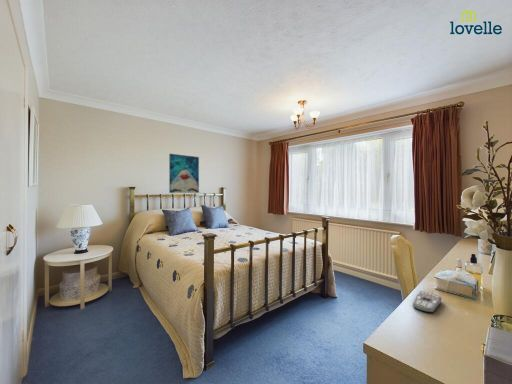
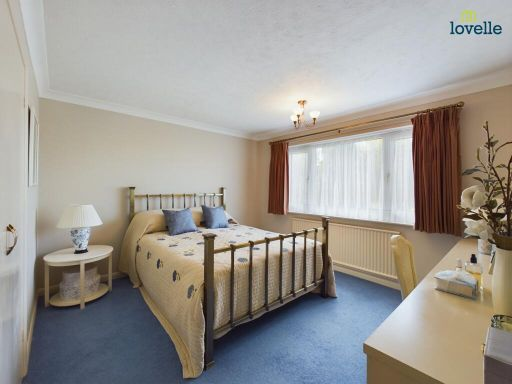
- remote control [412,290,442,314]
- wall art [168,153,200,194]
